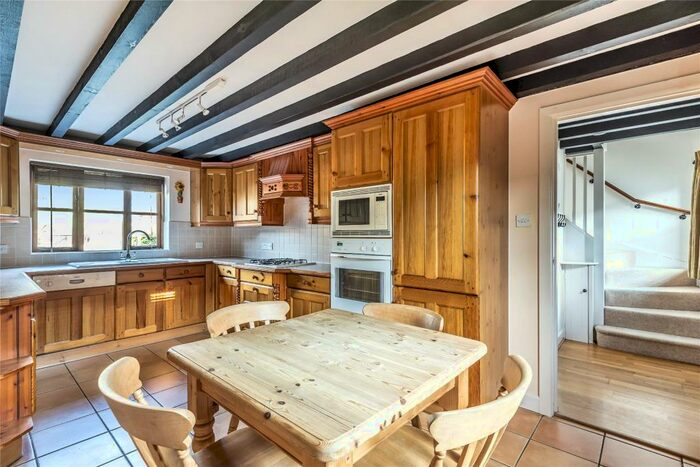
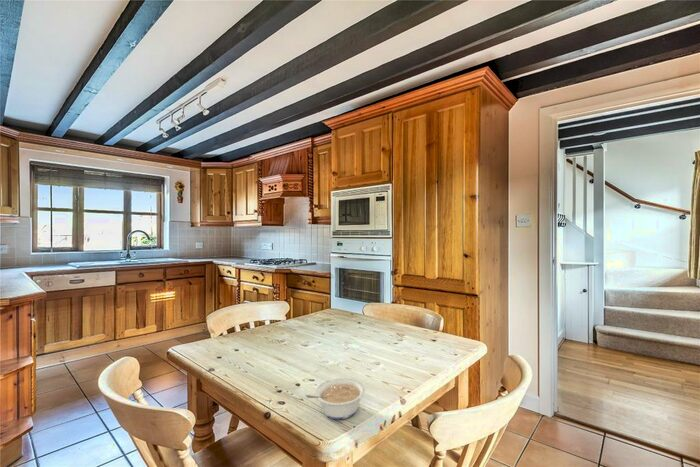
+ legume [305,377,366,420]
